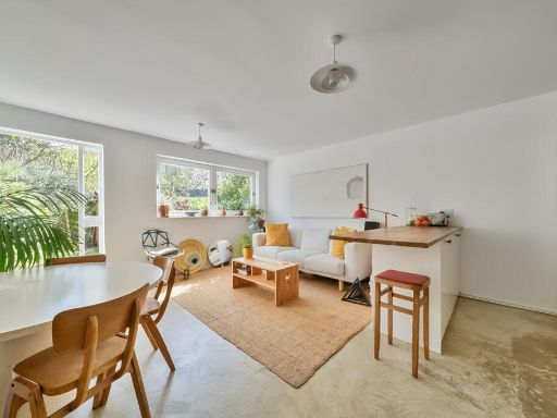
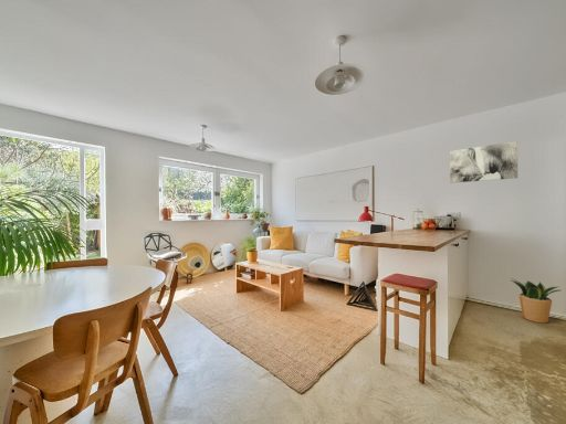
+ potted plant [511,277,562,325]
+ wall art [449,140,518,184]
